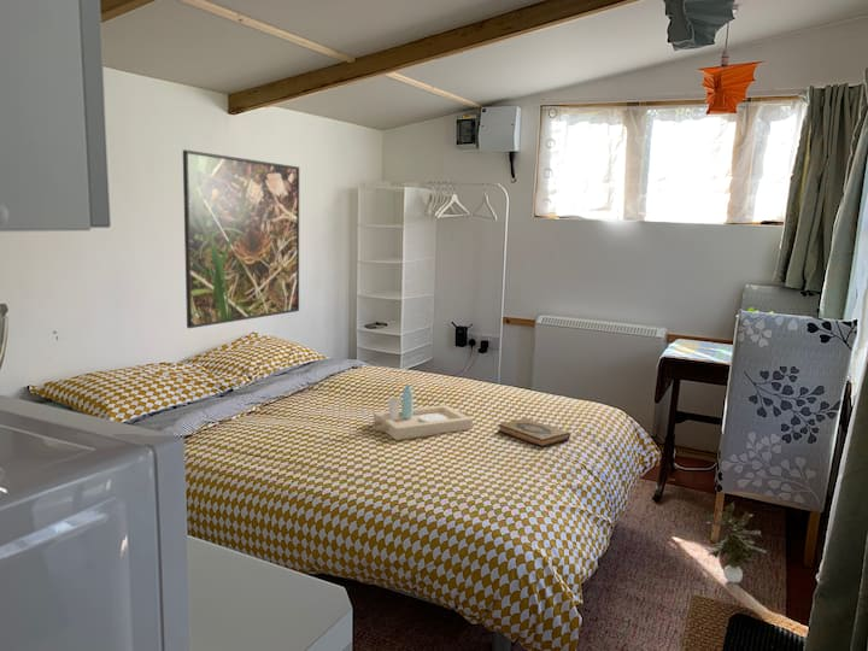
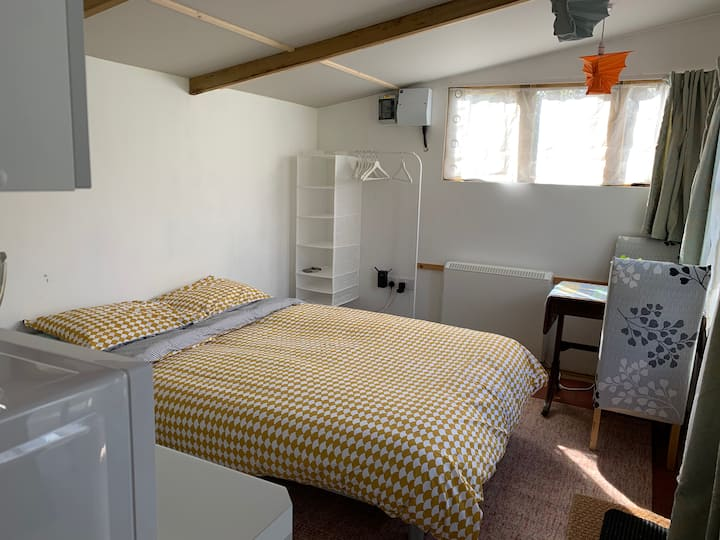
- potted plant [705,500,768,583]
- serving tray [371,383,474,441]
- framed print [182,148,300,329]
- hardback book [497,417,571,448]
